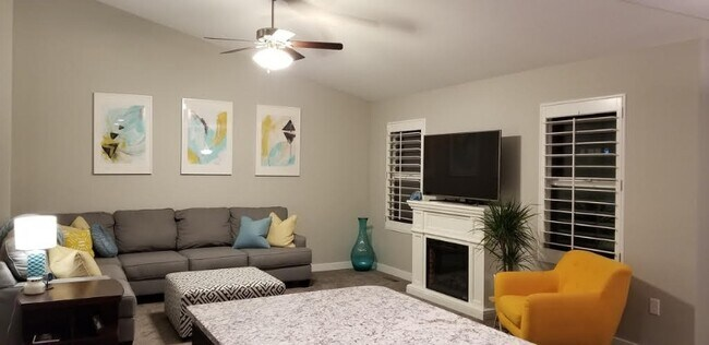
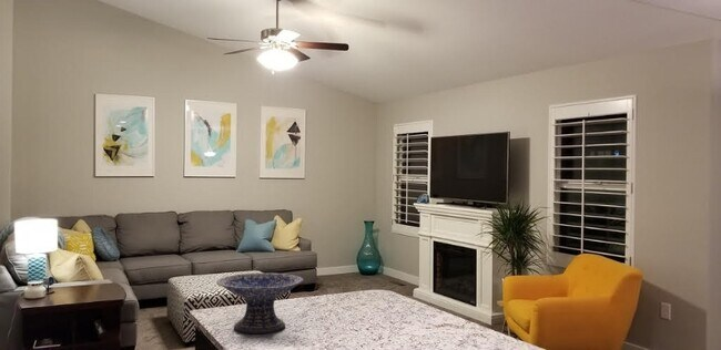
+ decorative bowl [215,272,305,334]
